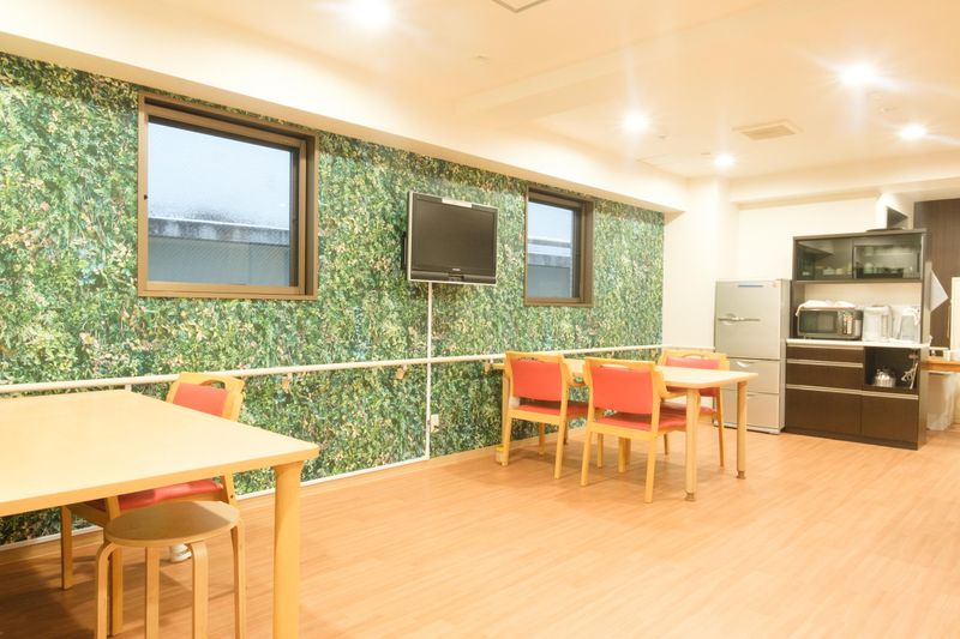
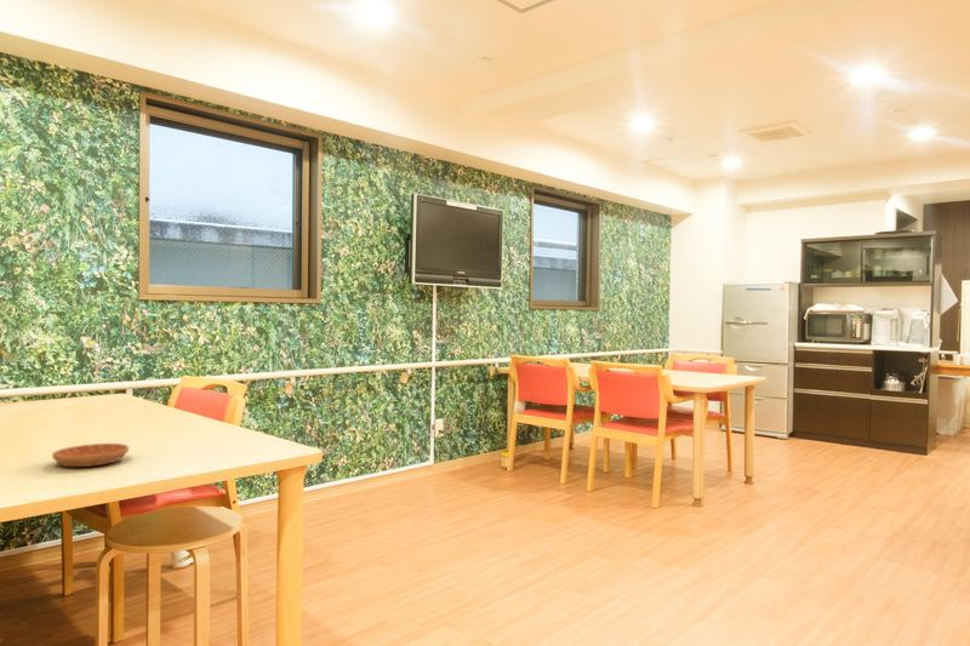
+ saucer [51,442,130,468]
